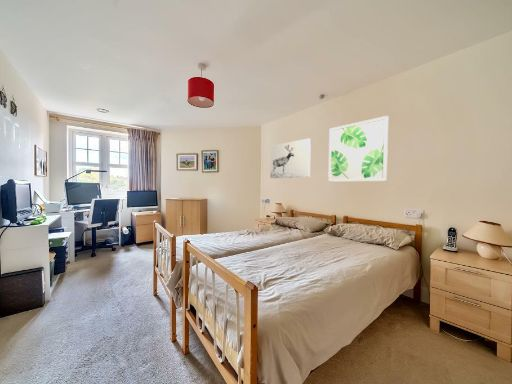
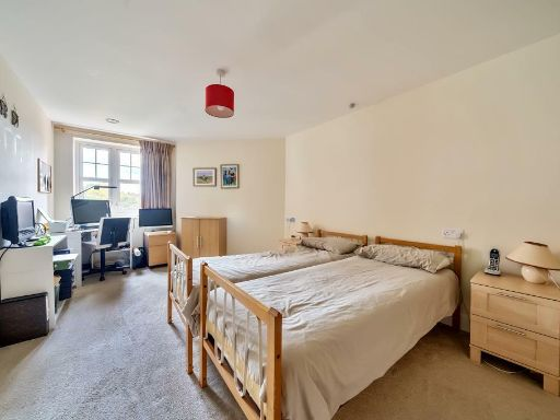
- wall art [327,115,389,183]
- wall art [269,137,312,179]
